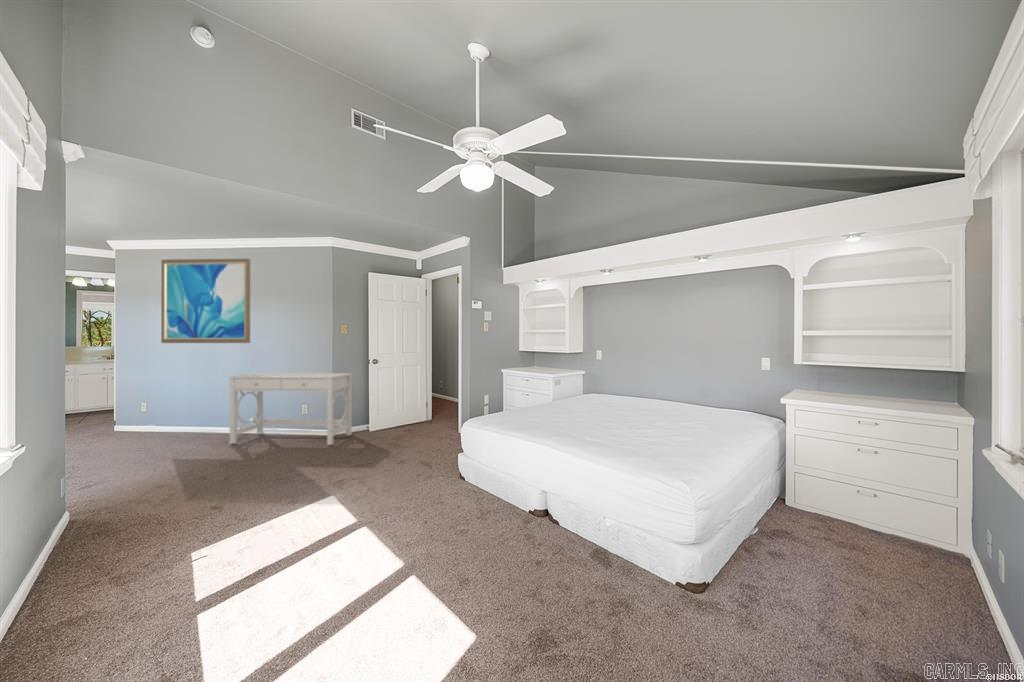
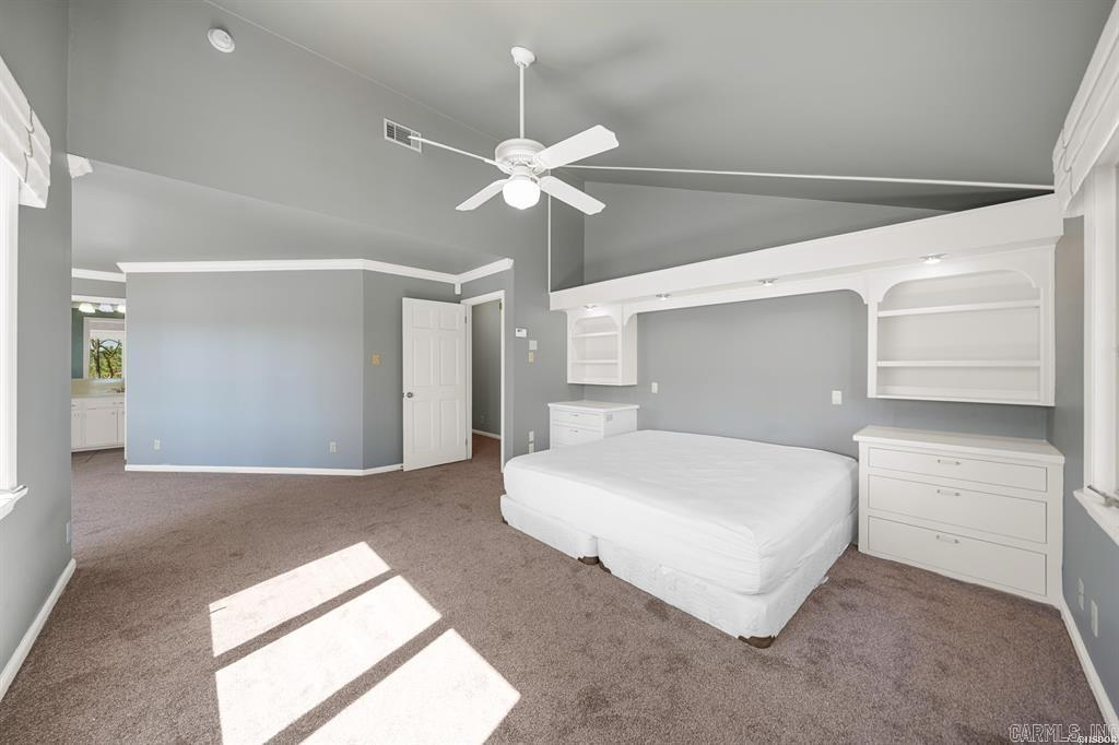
- desk [228,372,353,446]
- wall art [160,258,251,344]
